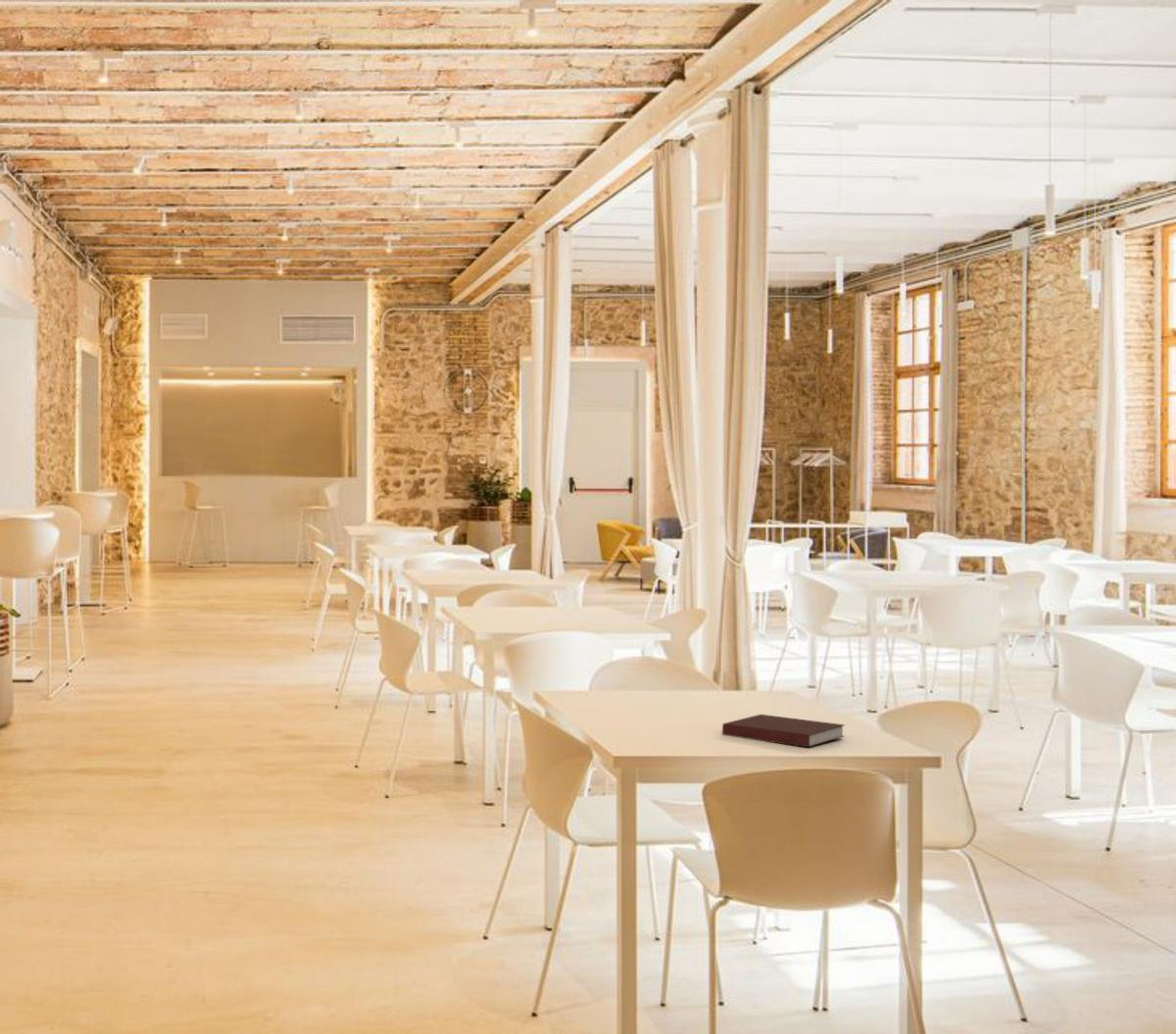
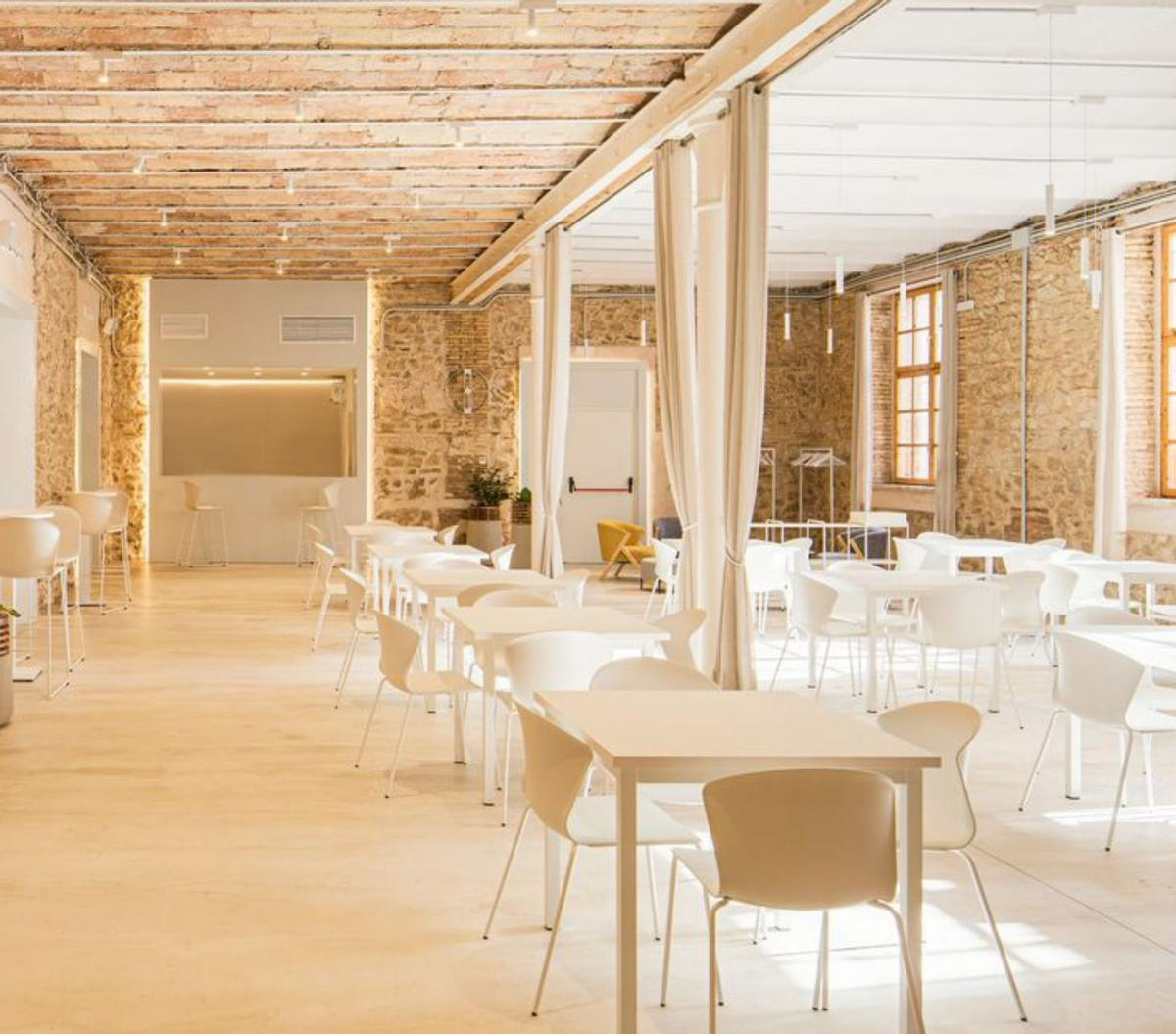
- notebook [721,714,846,748]
